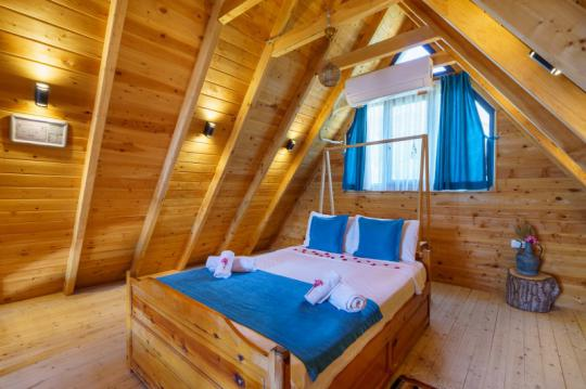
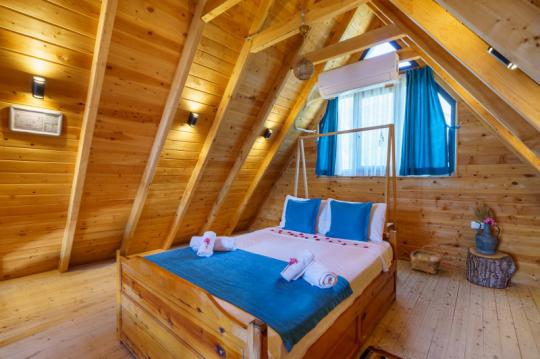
+ woven basket [410,245,443,275]
